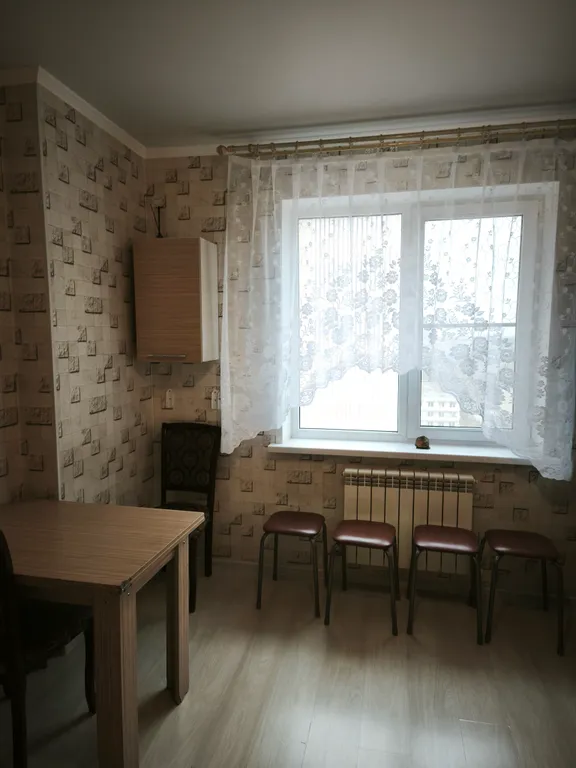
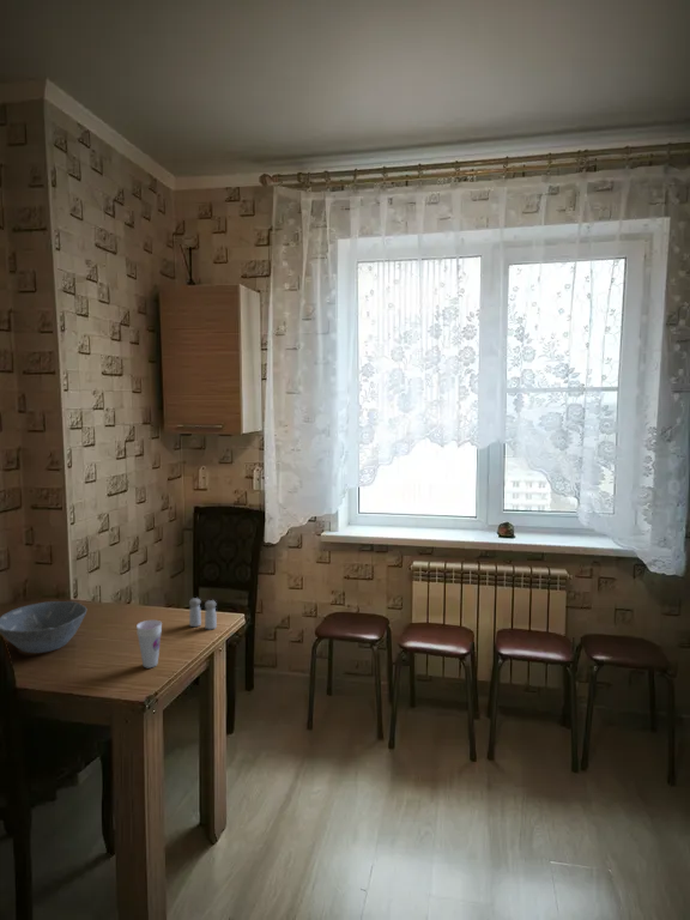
+ cup [135,619,163,668]
+ salt and pepper shaker [188,597,218,630]
+ bowl [0,600,87,654]
